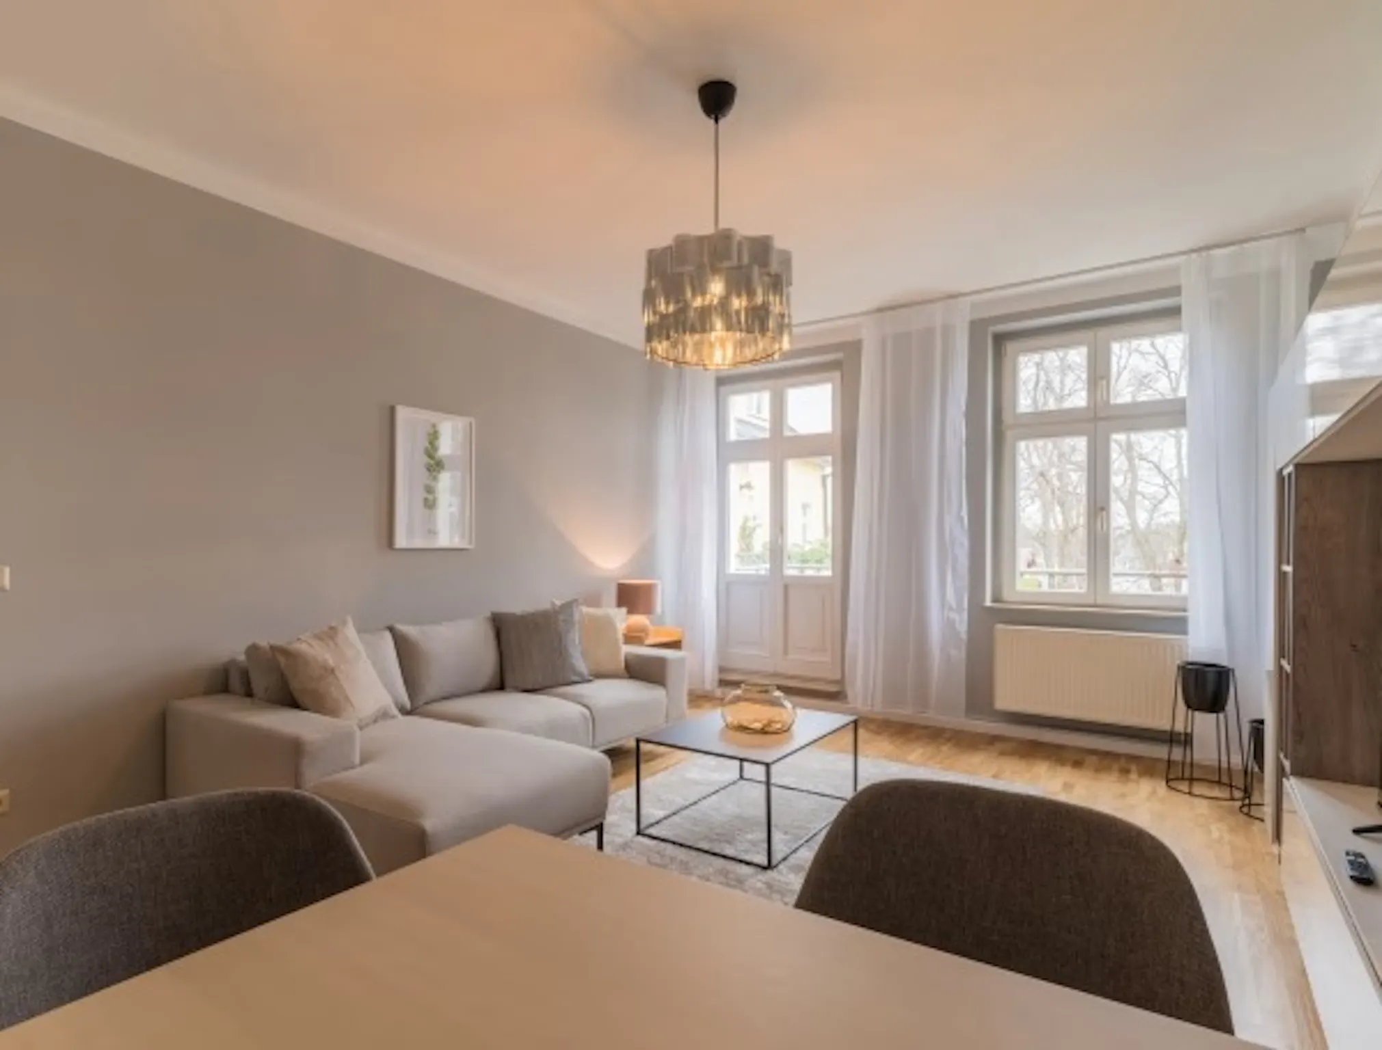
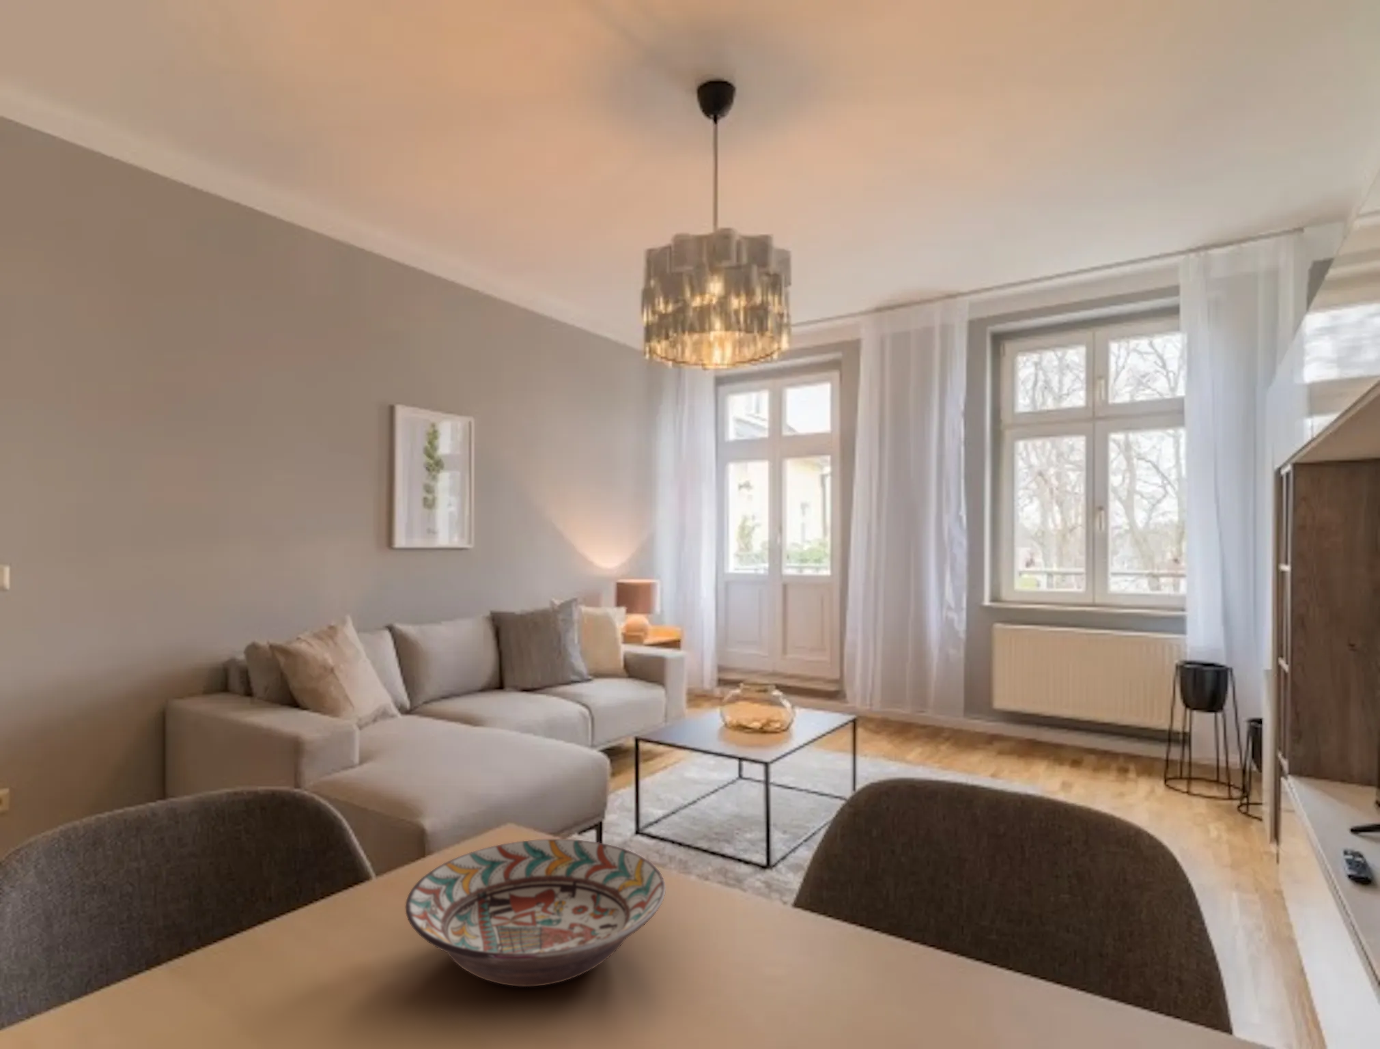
+ decorative bowl [405,839,666,987]
